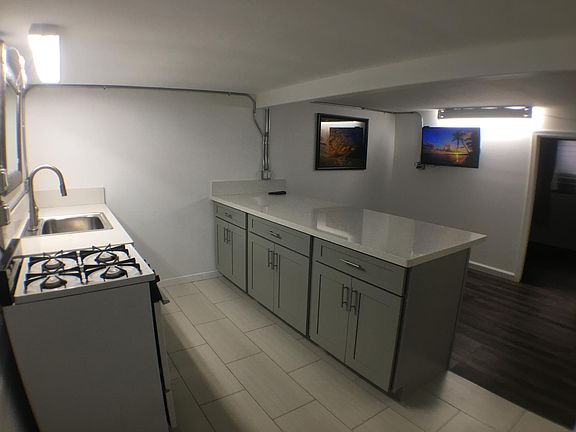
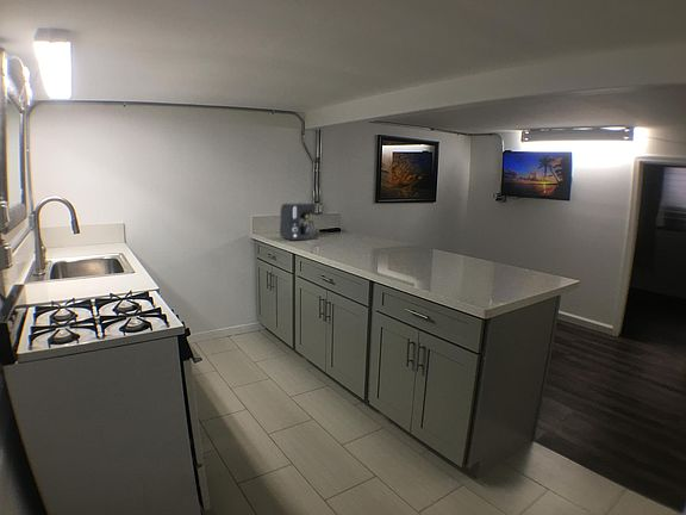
+ coffee maker [279,201,317,241]
